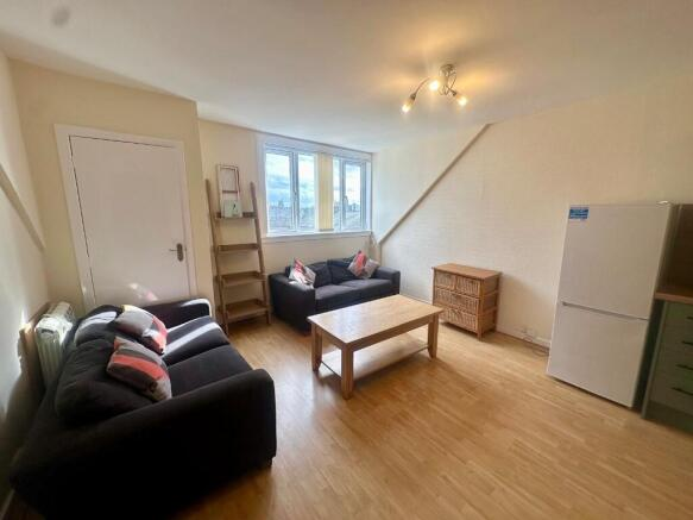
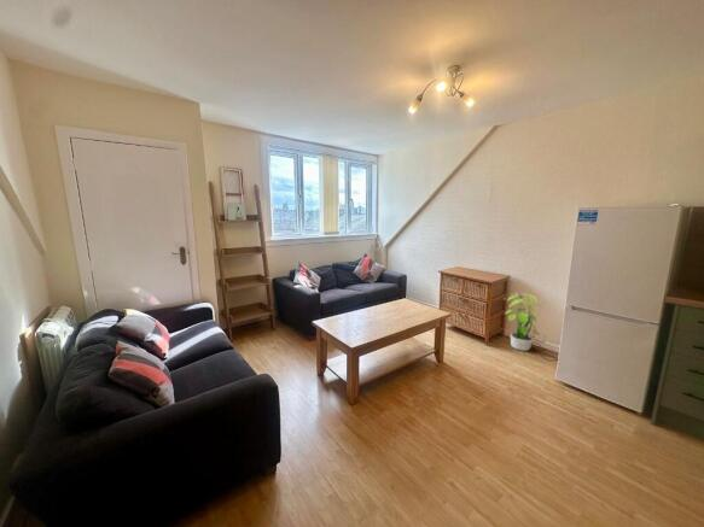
+ potted plant [504,291,543,352]
